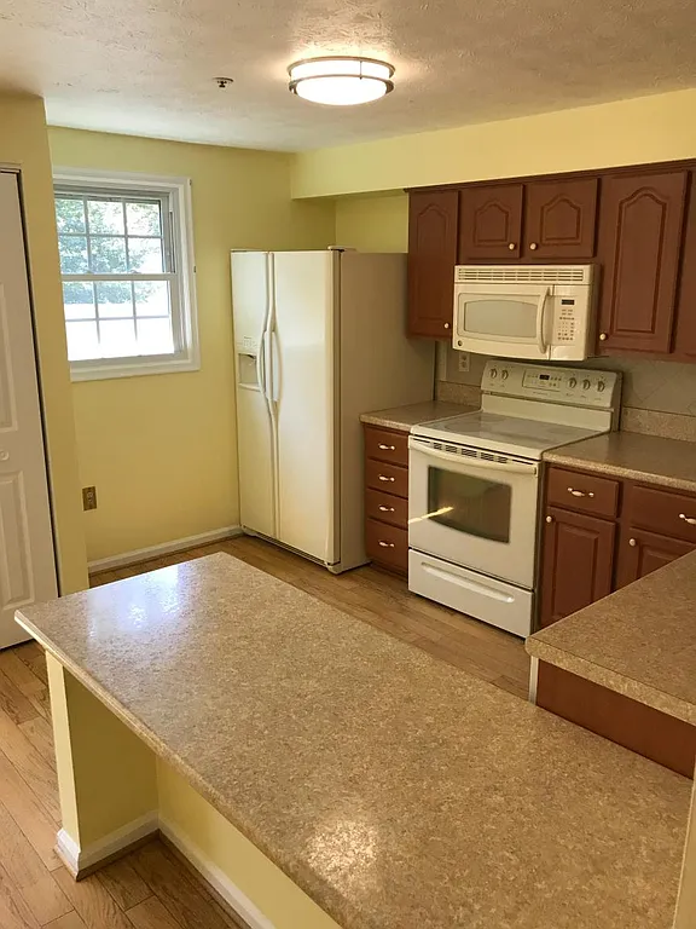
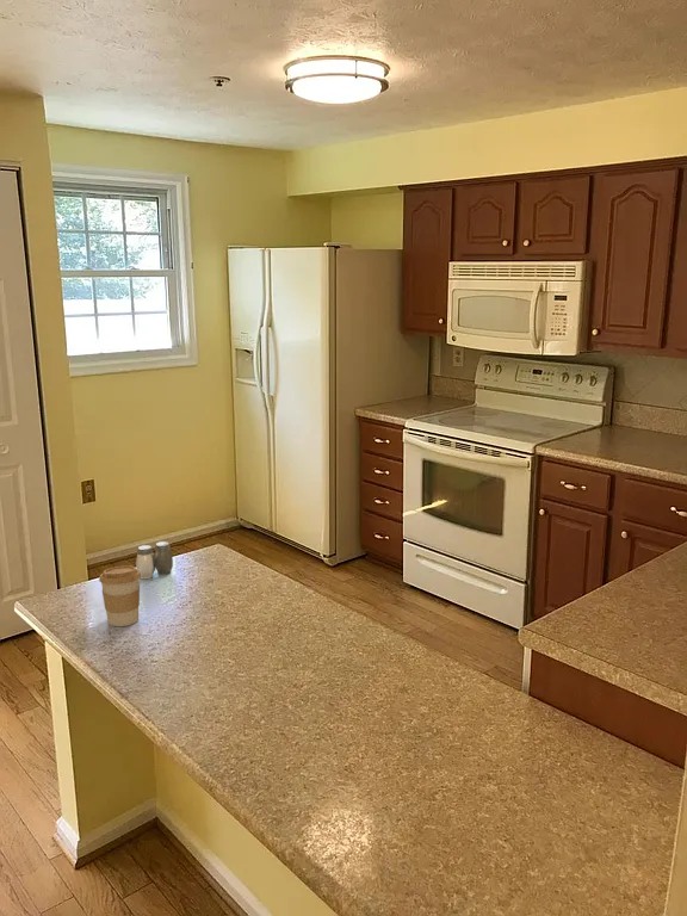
+ coffee cup [98,565,141,627]
+ salt and pepper shaker [135,540,174,580]
